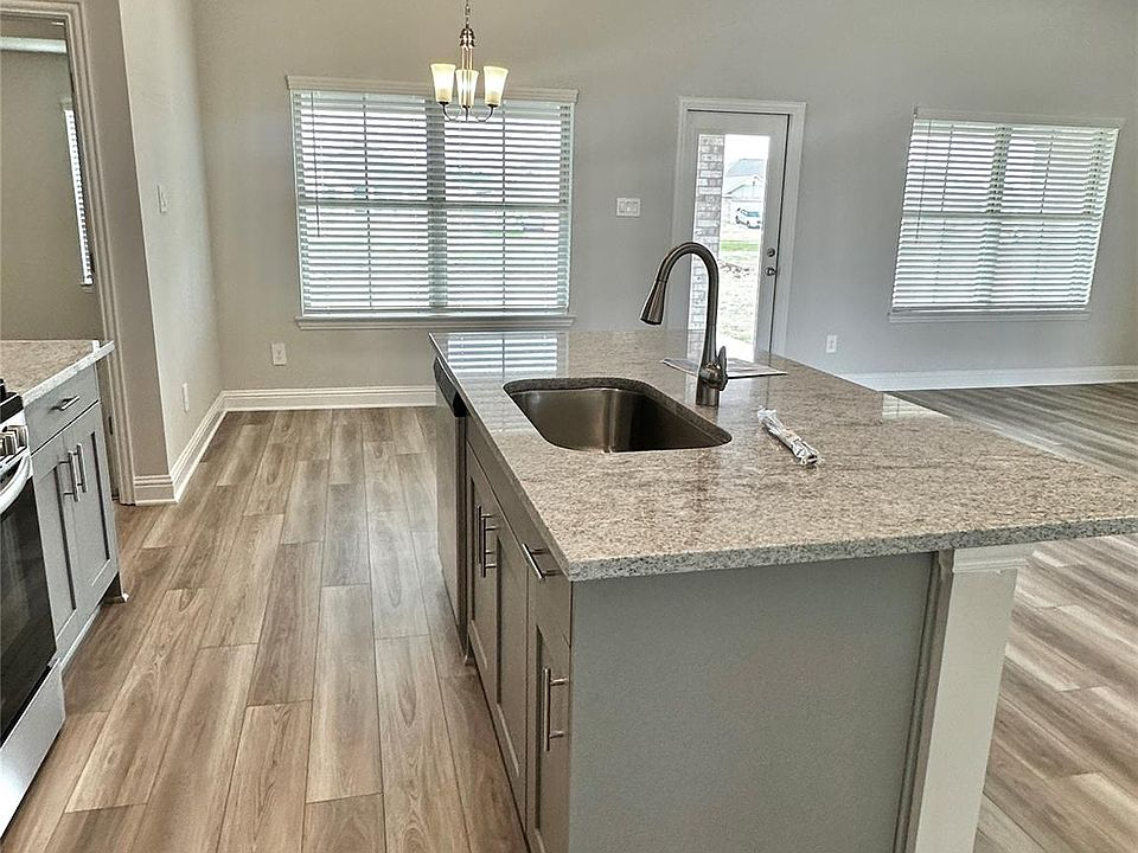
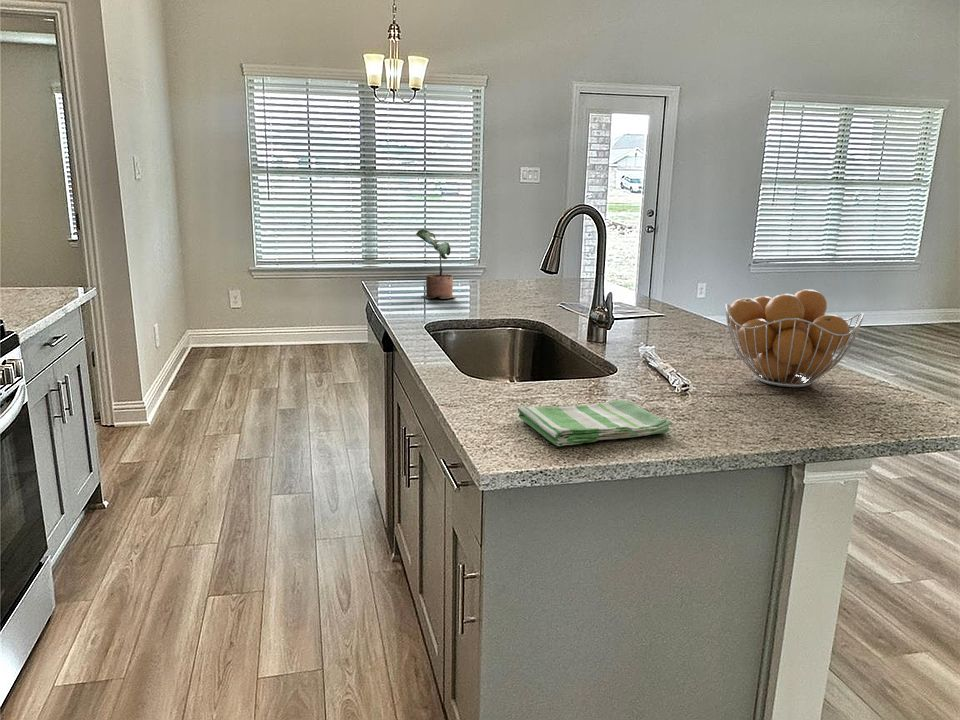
+ dish towel [516,399,674,447]
+ potted plant [415,228,456,300]
+ fruit basket [724,288,865,388]
